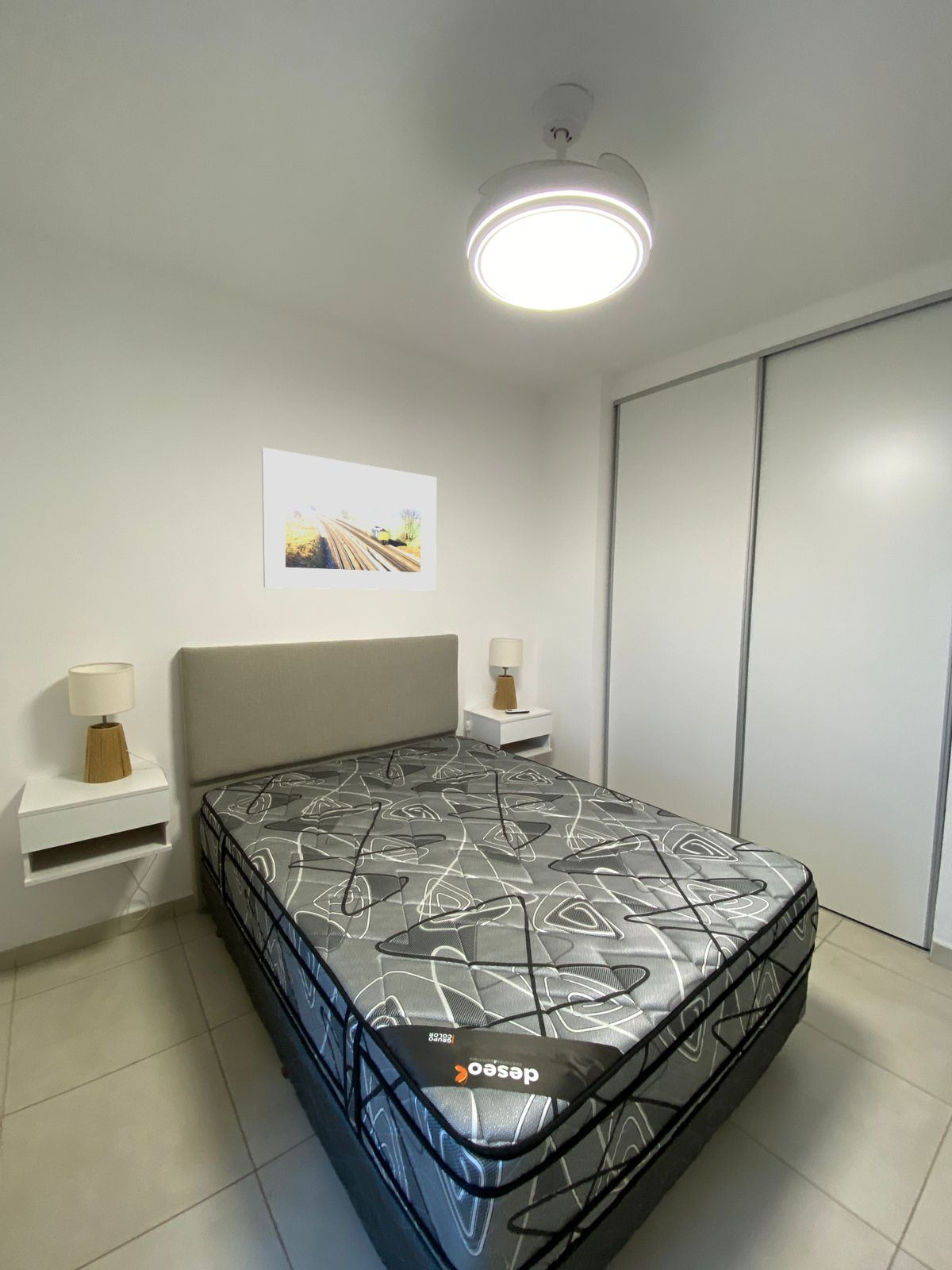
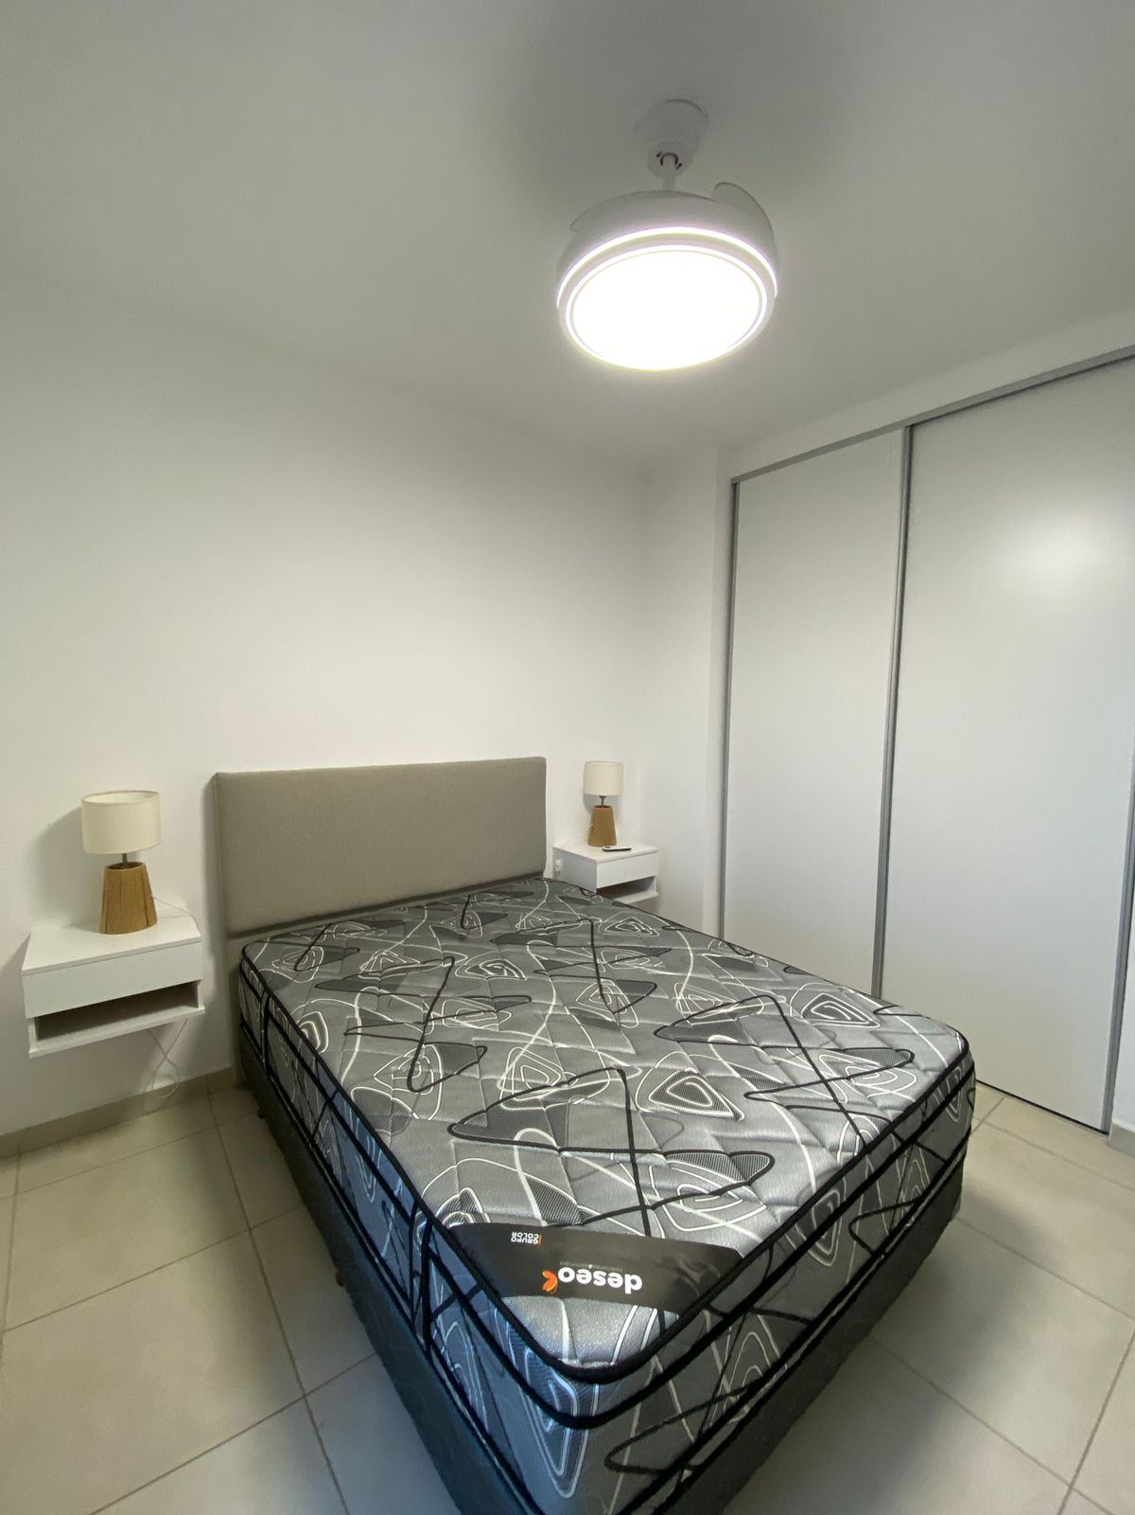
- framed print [261,447,437,591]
